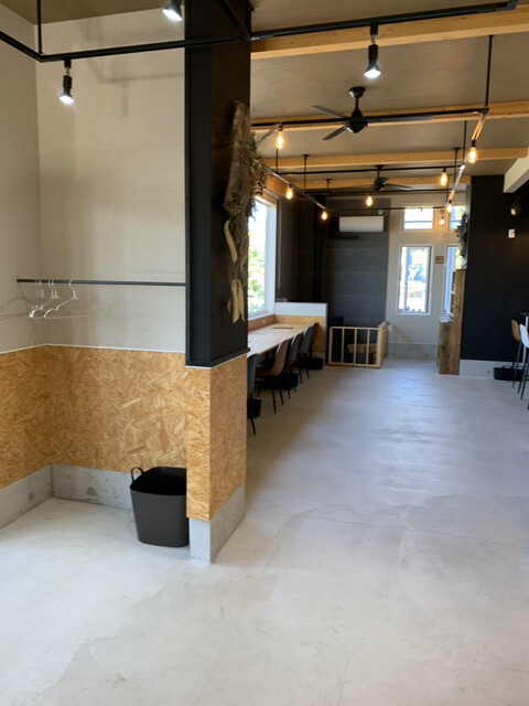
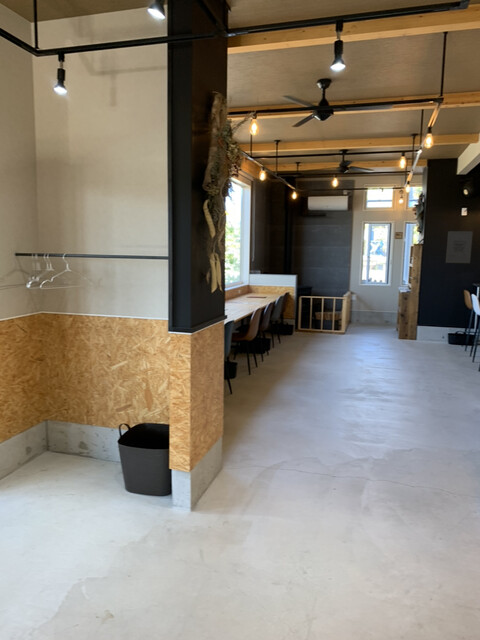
+ wall art [445,230,474,264]
